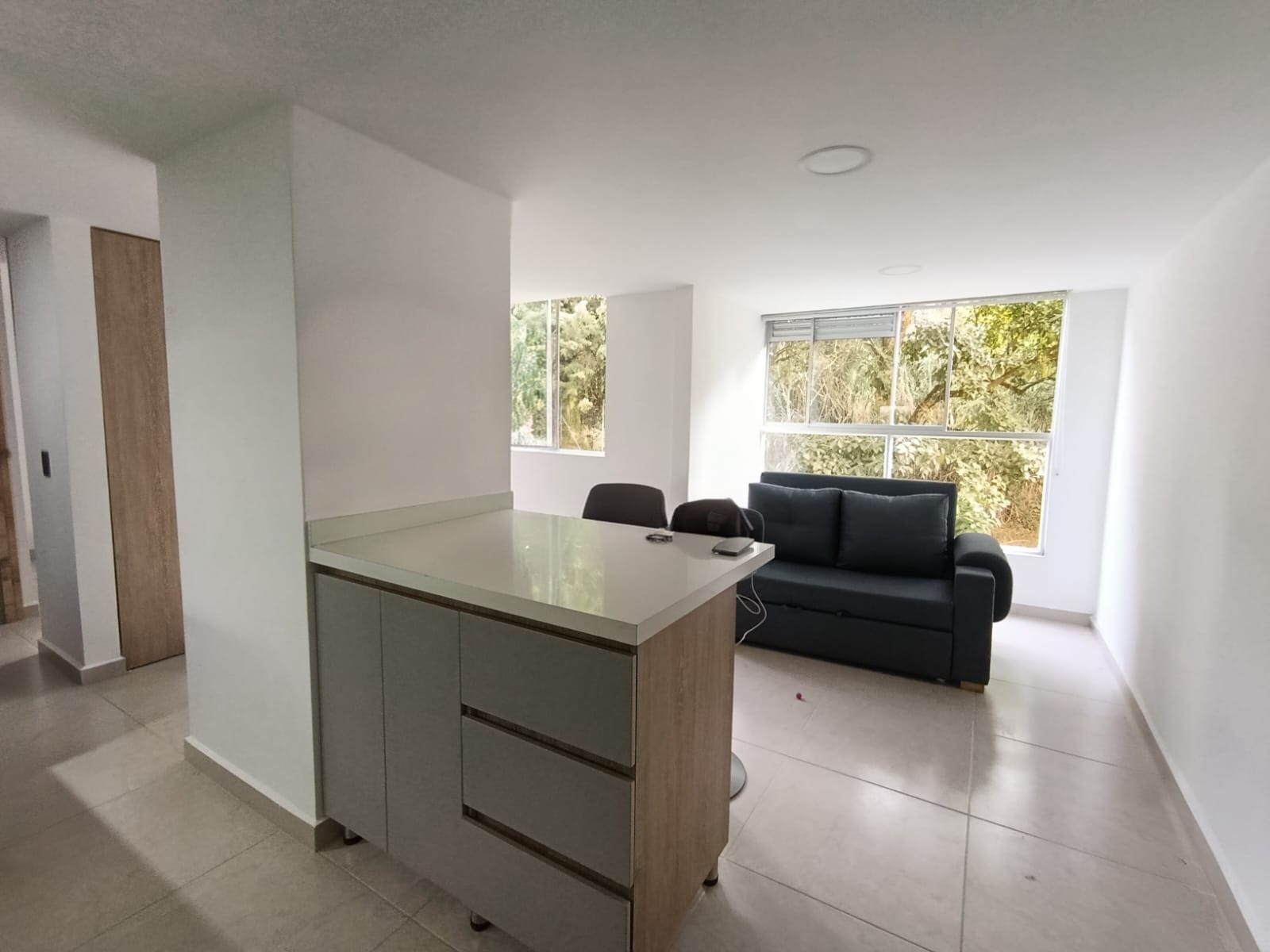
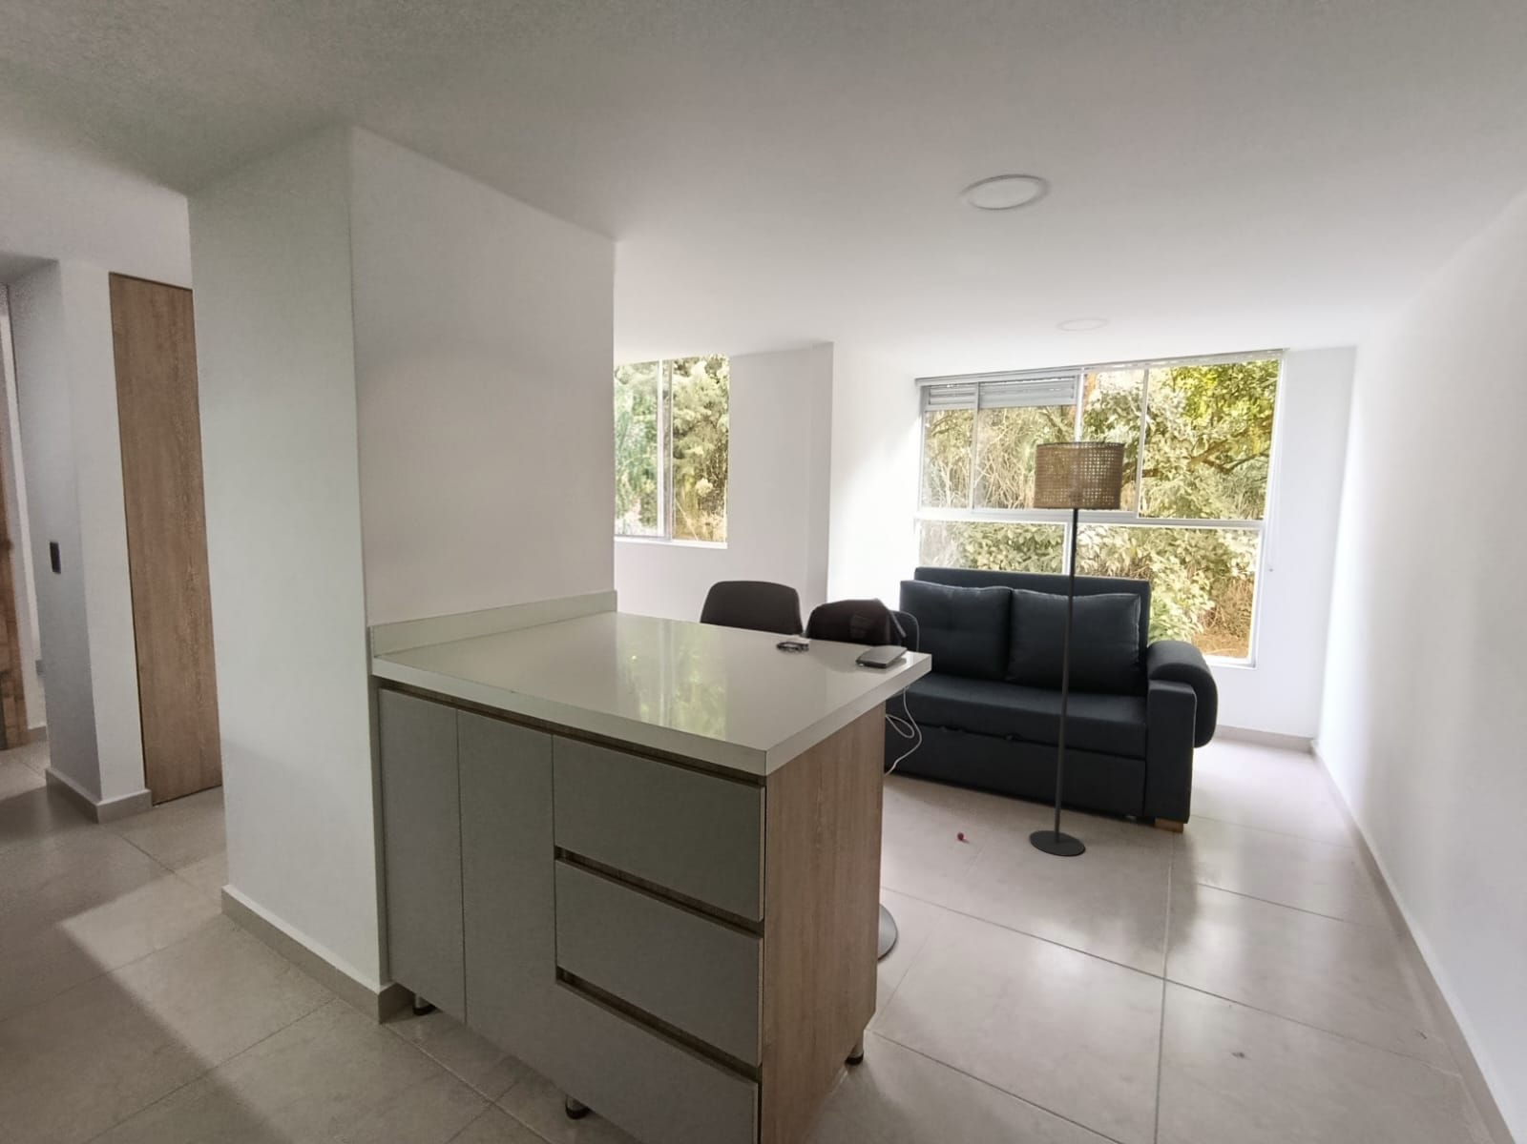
+ floor lamp [1028,441,1127,857]
